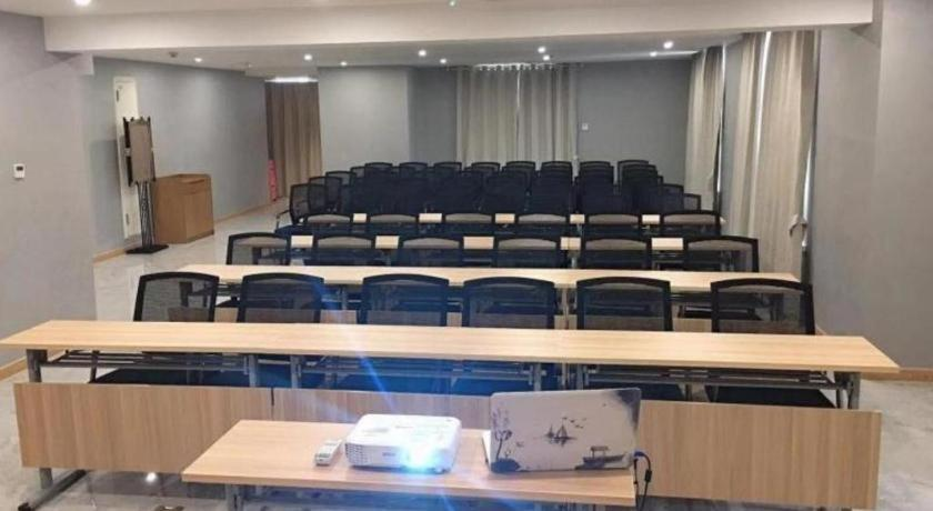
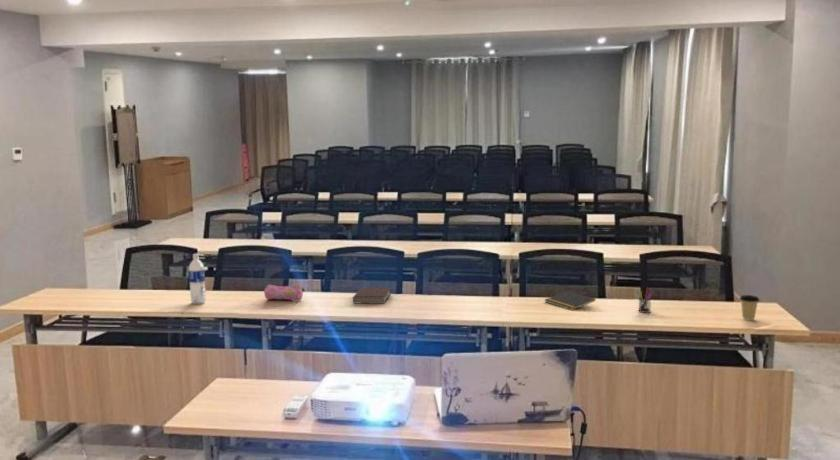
+ coffee cup [739,294,760,321]
+ water bottle [188,253,207,305]
+ book [352,286,392,305]
+ pen holder [636,286,654,314]
+ notepad [544,290,596,311]
+ pencil case [263,283,306,302]
